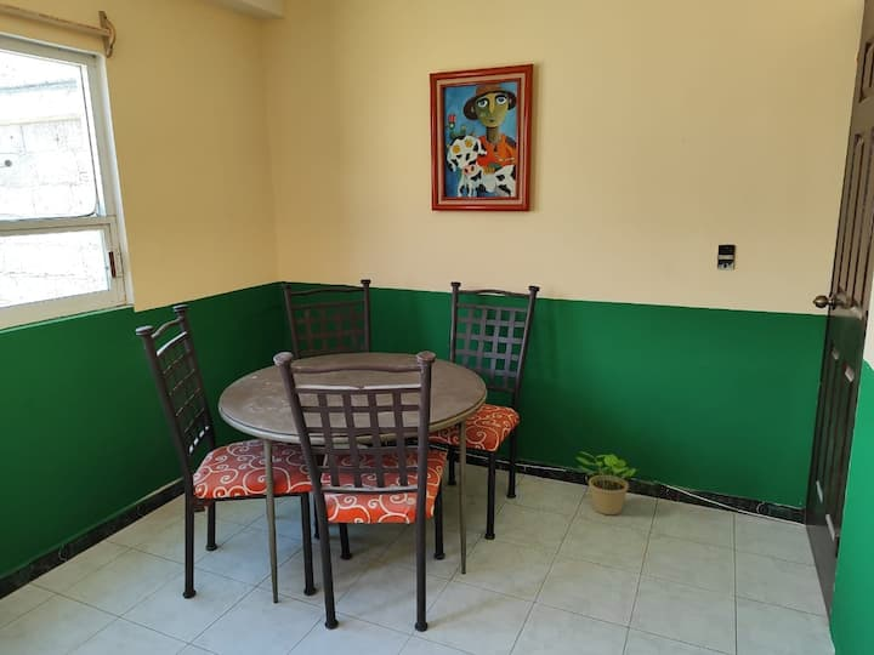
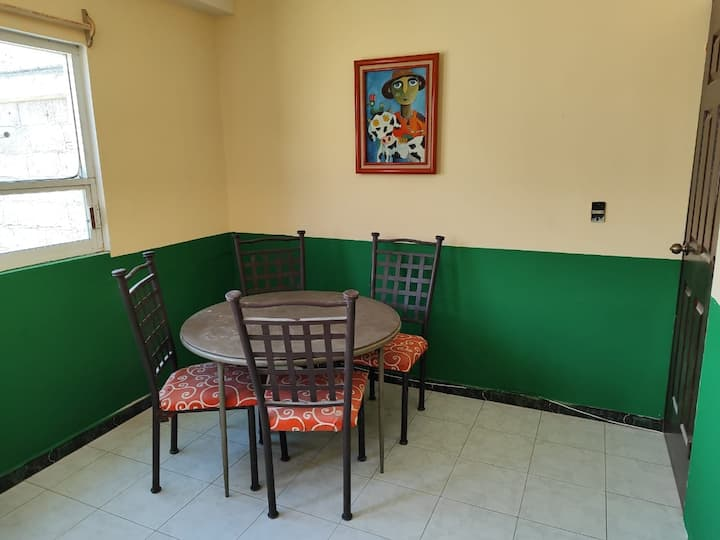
- potted plant [575,450,637,516]
